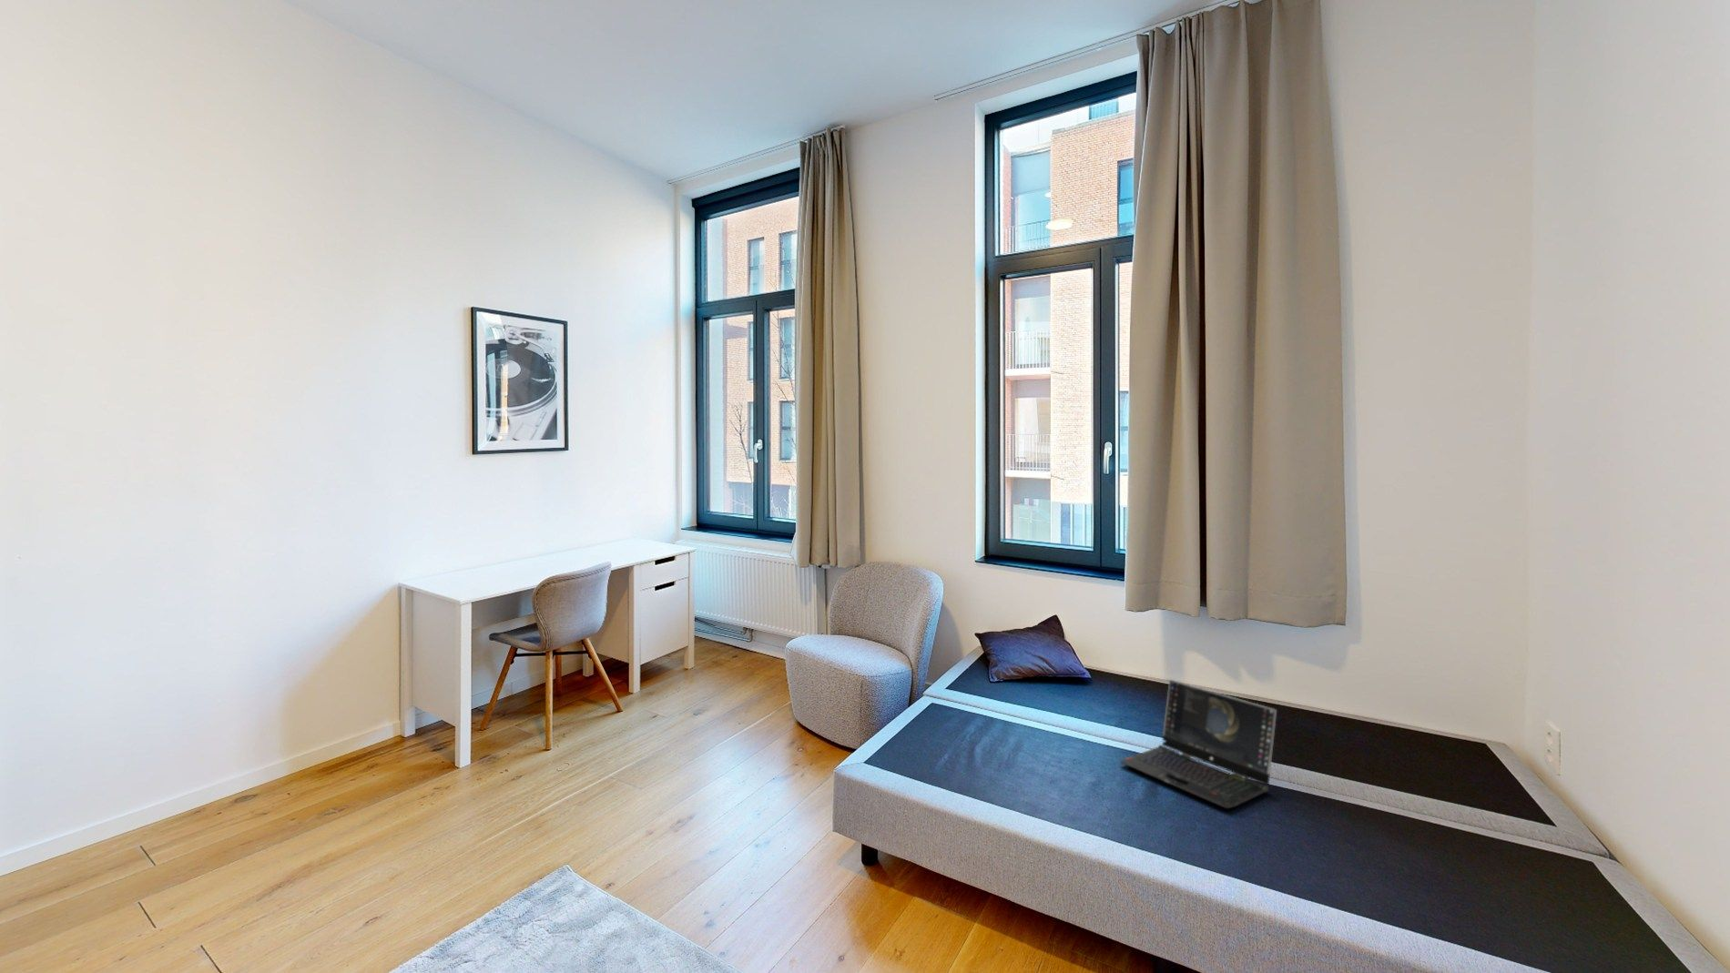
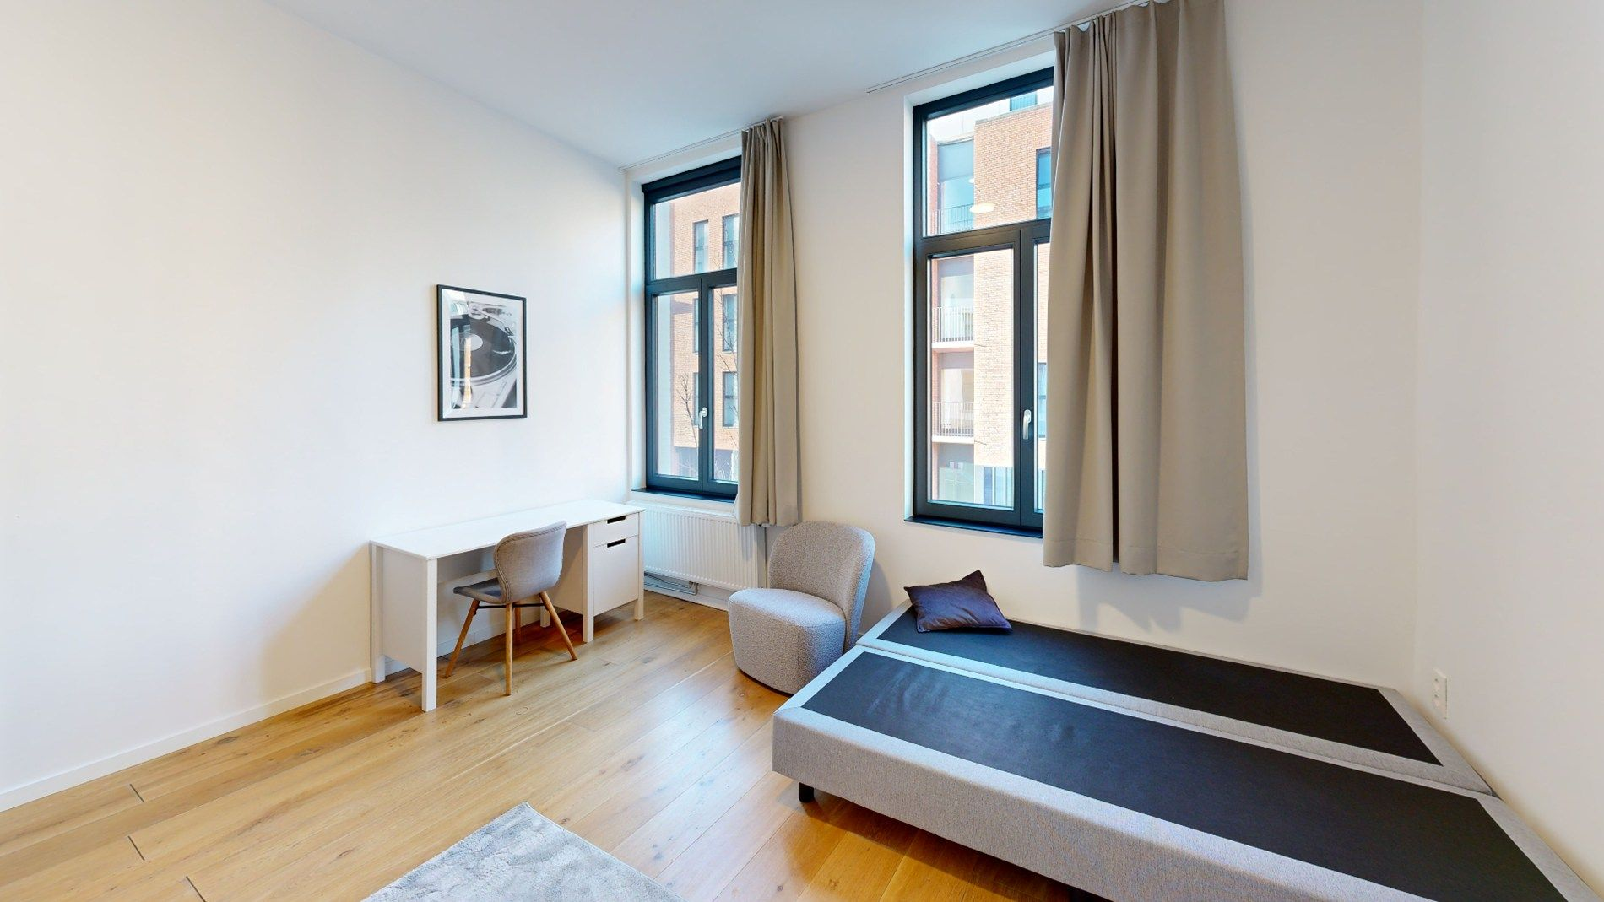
- laptop computer [1119,680,1277,809]
